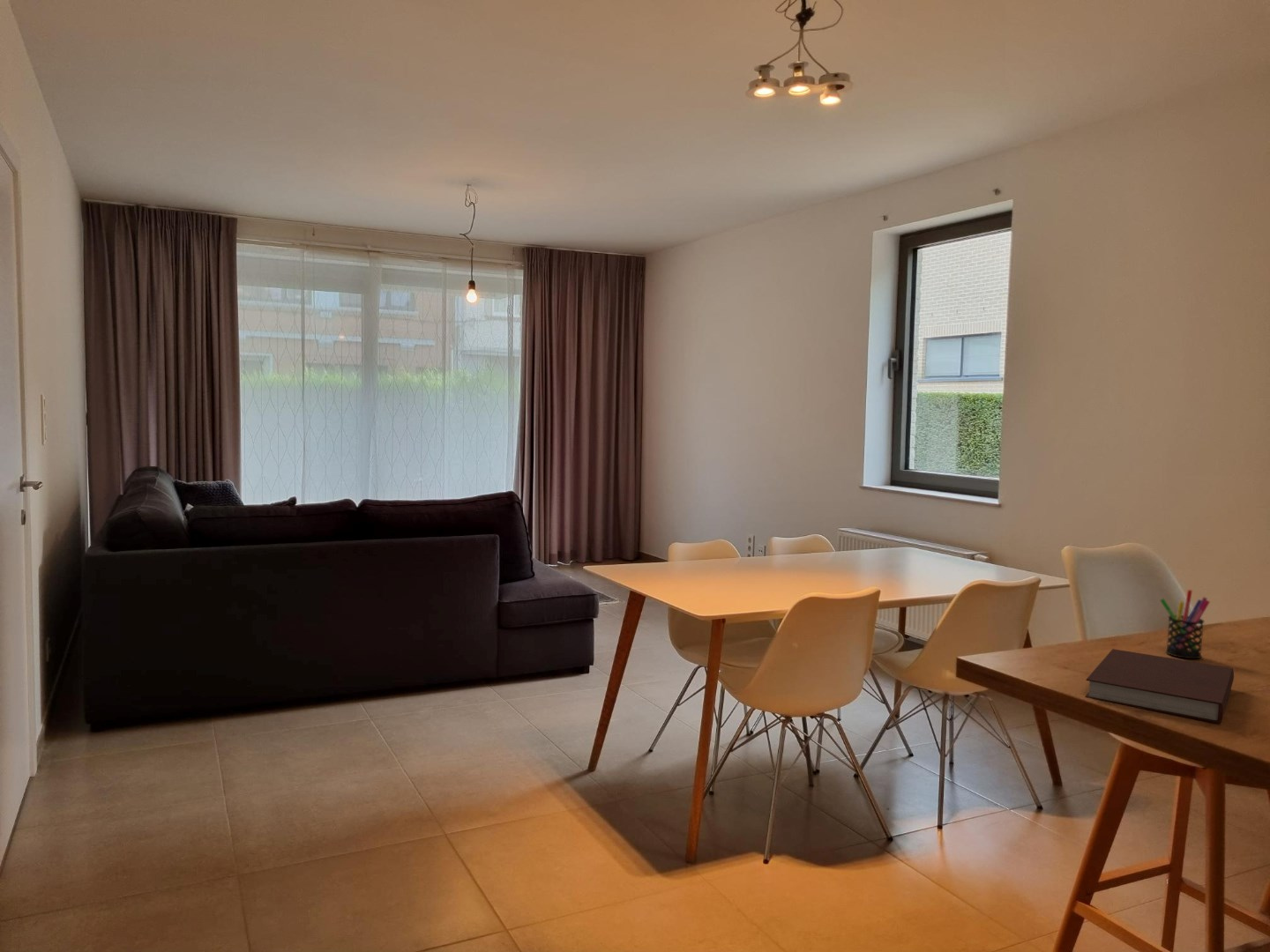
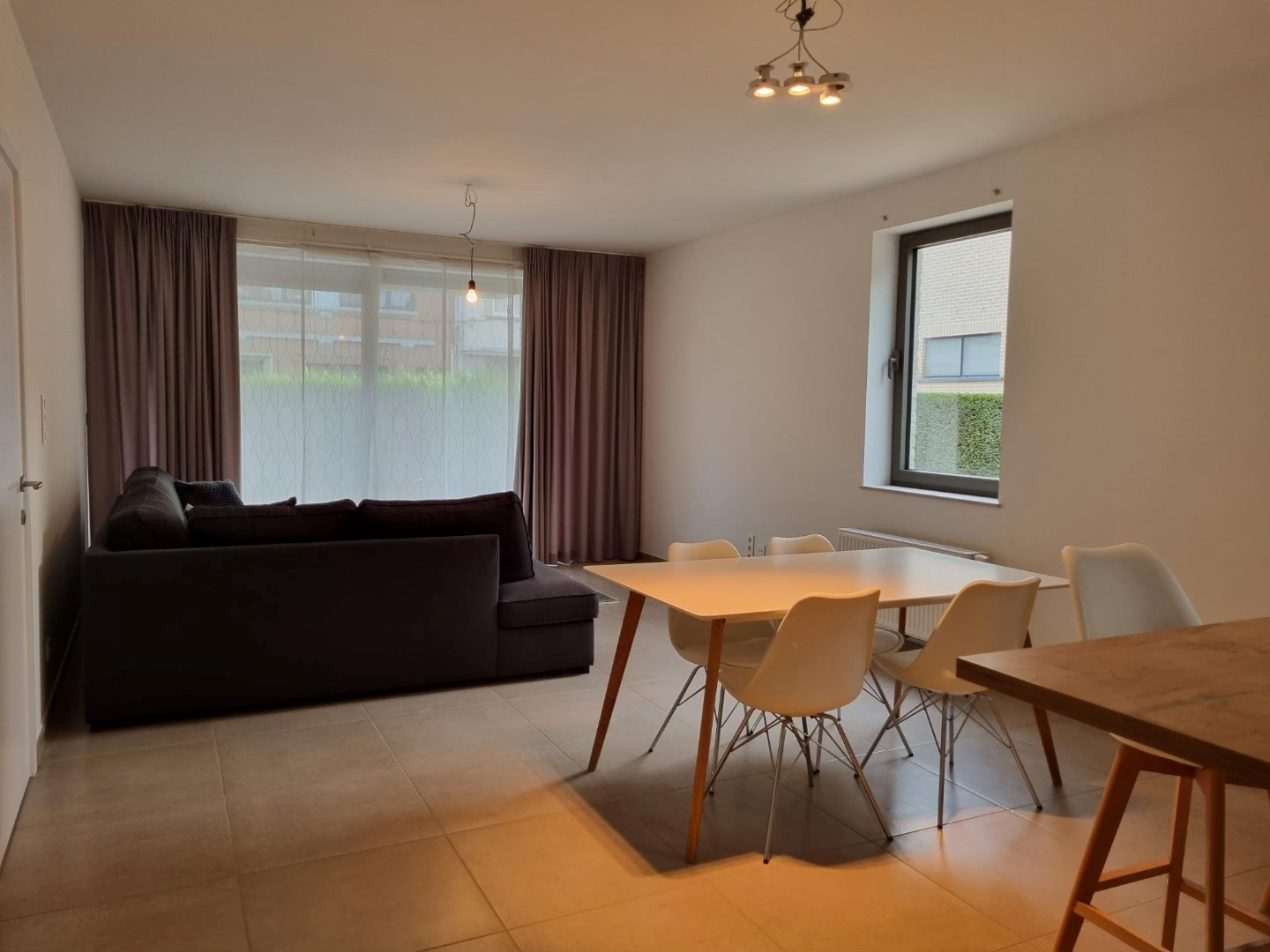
- notebook [1084,648,1235,724]
- pen holder [1160,589,1211,659]
